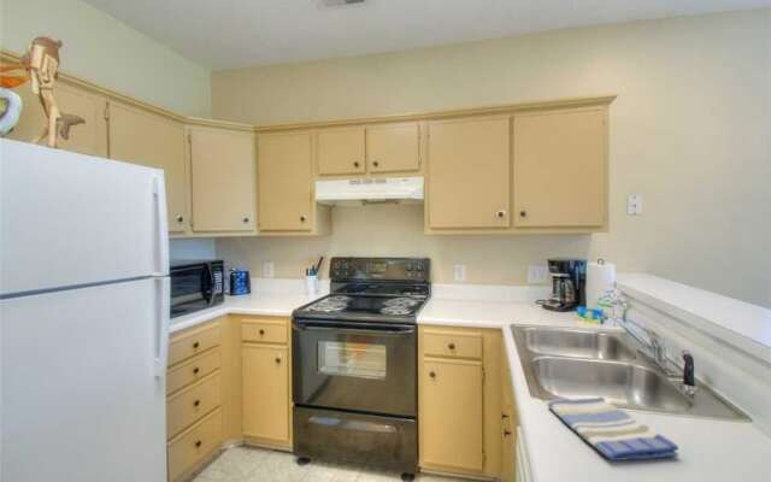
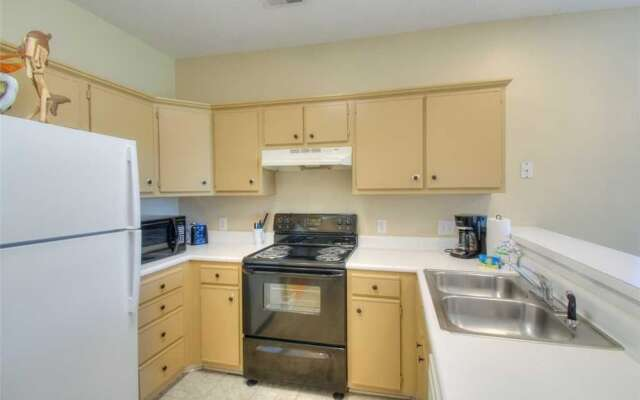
- dish towel [547,396,679,462]
